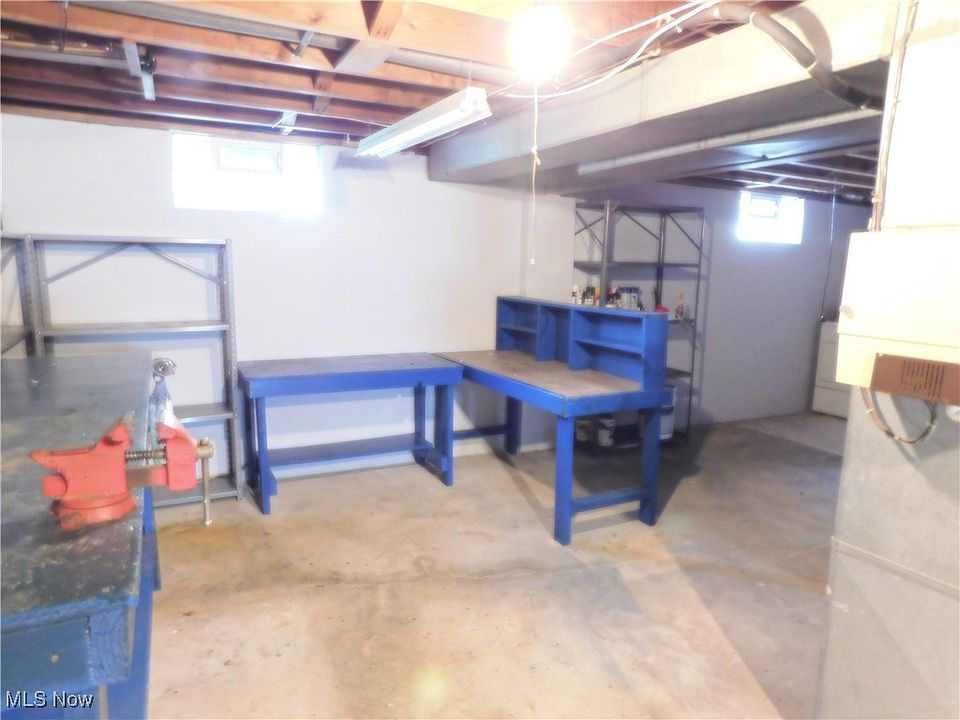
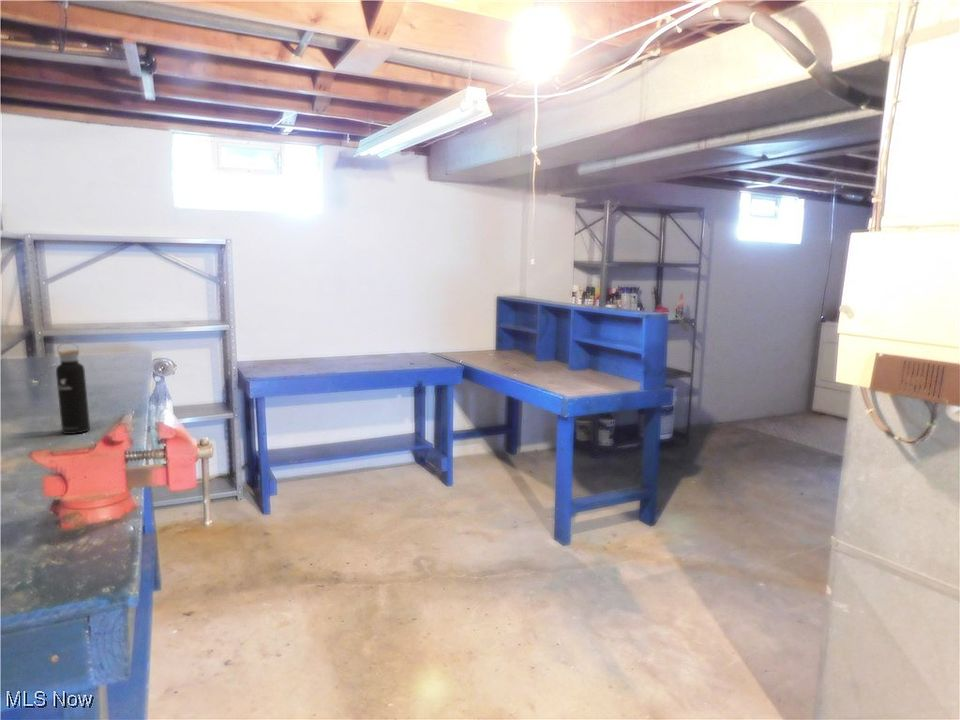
+ water bottle [55,342,91,435]
